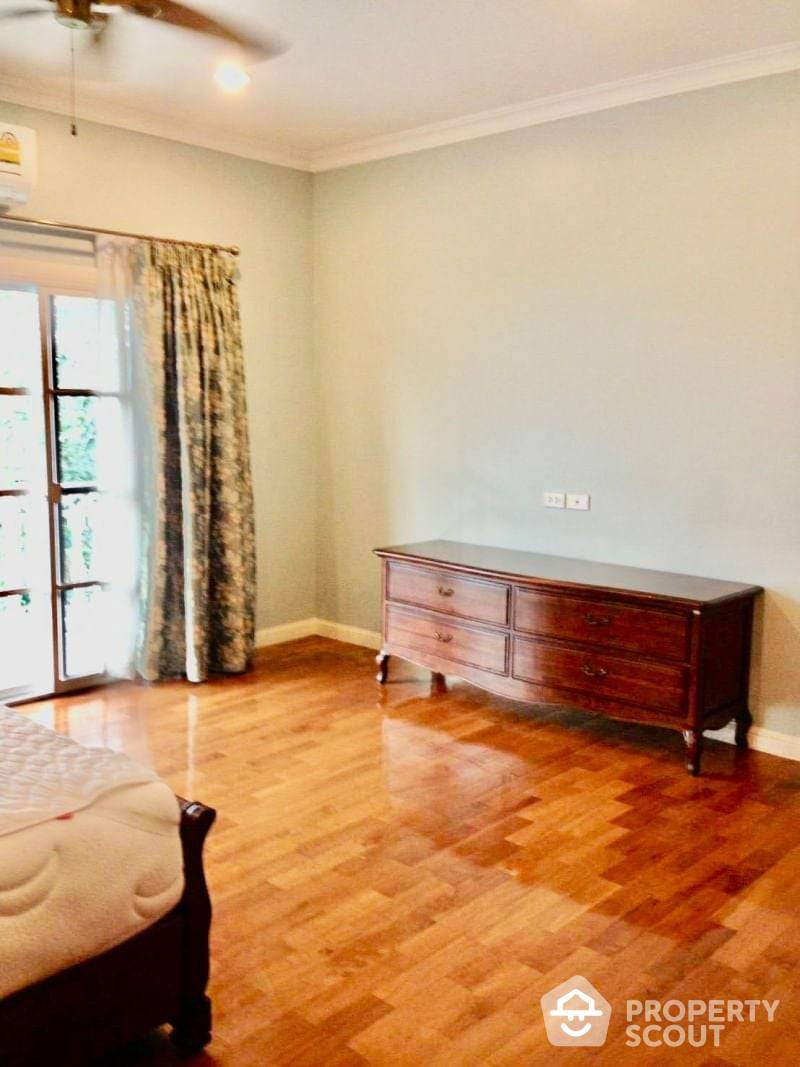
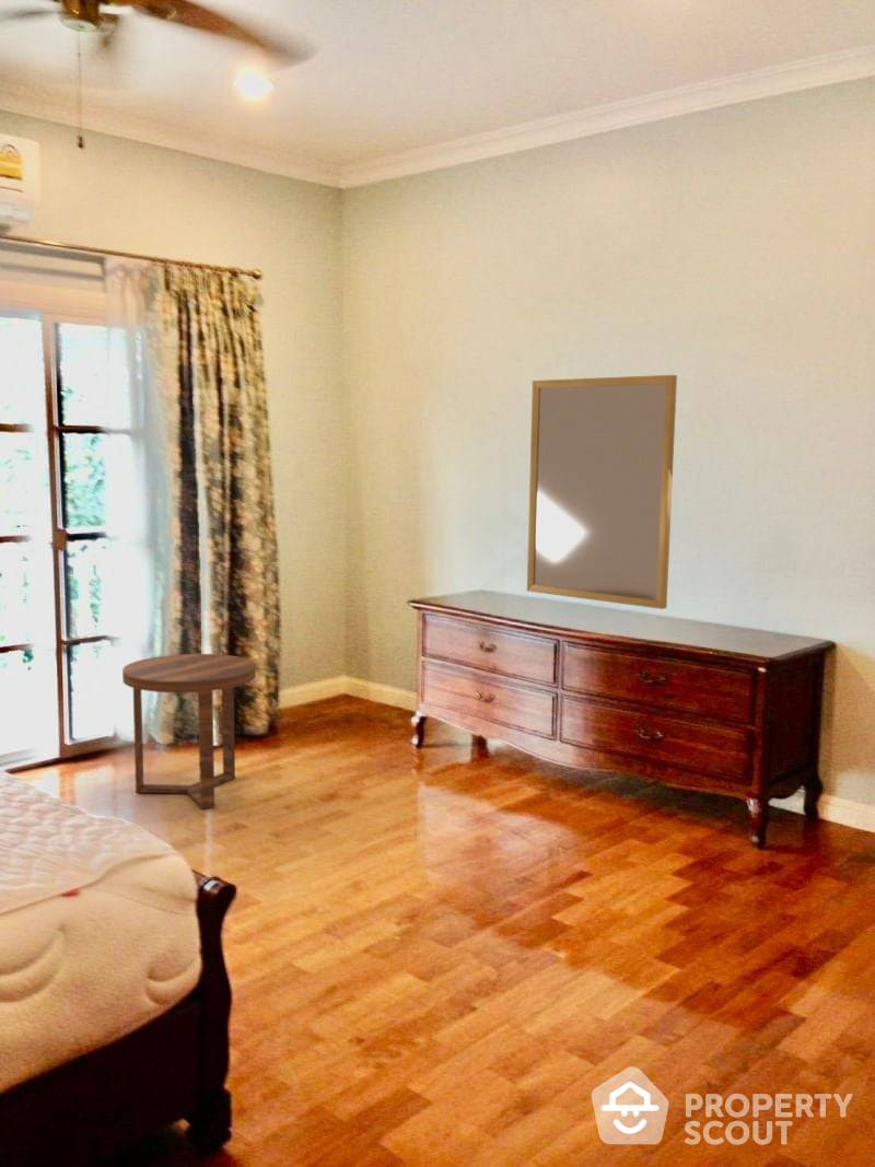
+ home mirror [526,374,678,610]
+ side table [121,653,257,810]
